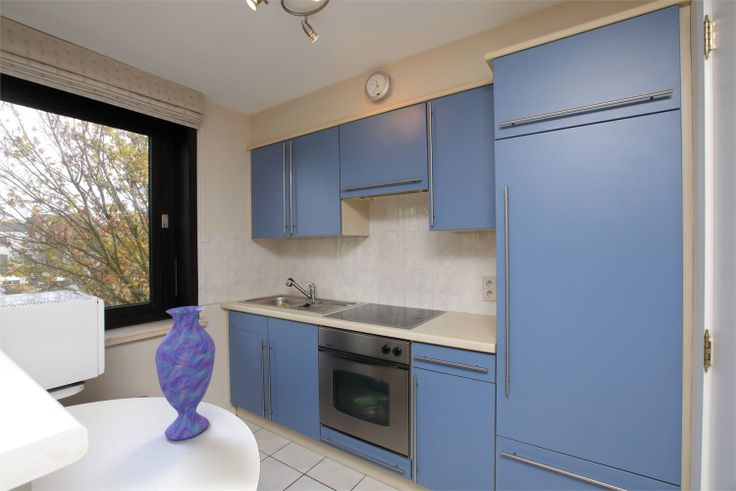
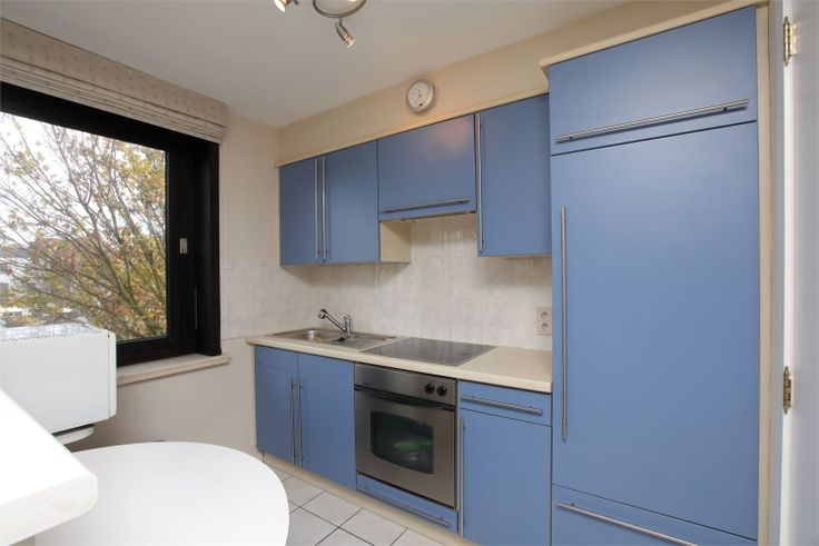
- vase [154,305,216,441]
